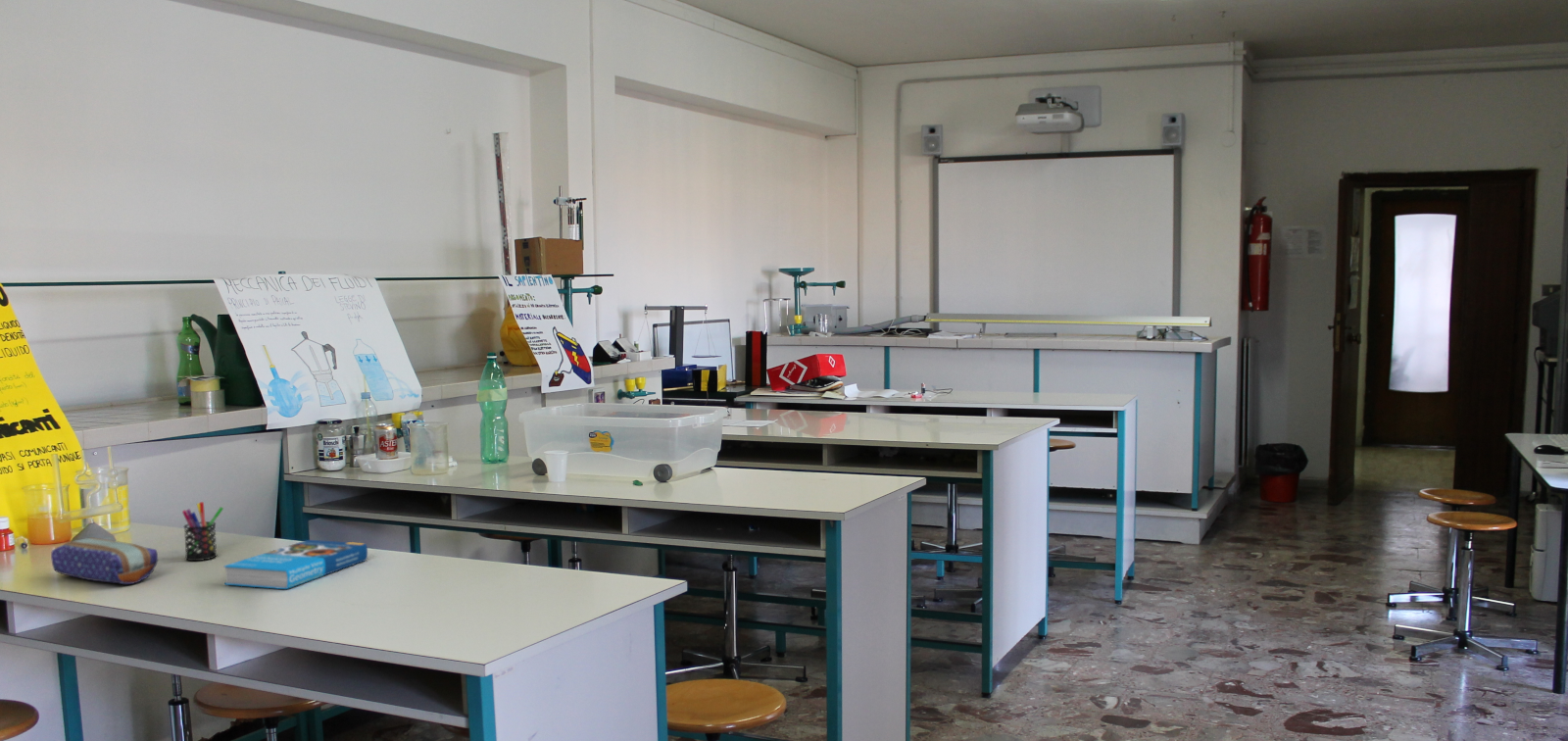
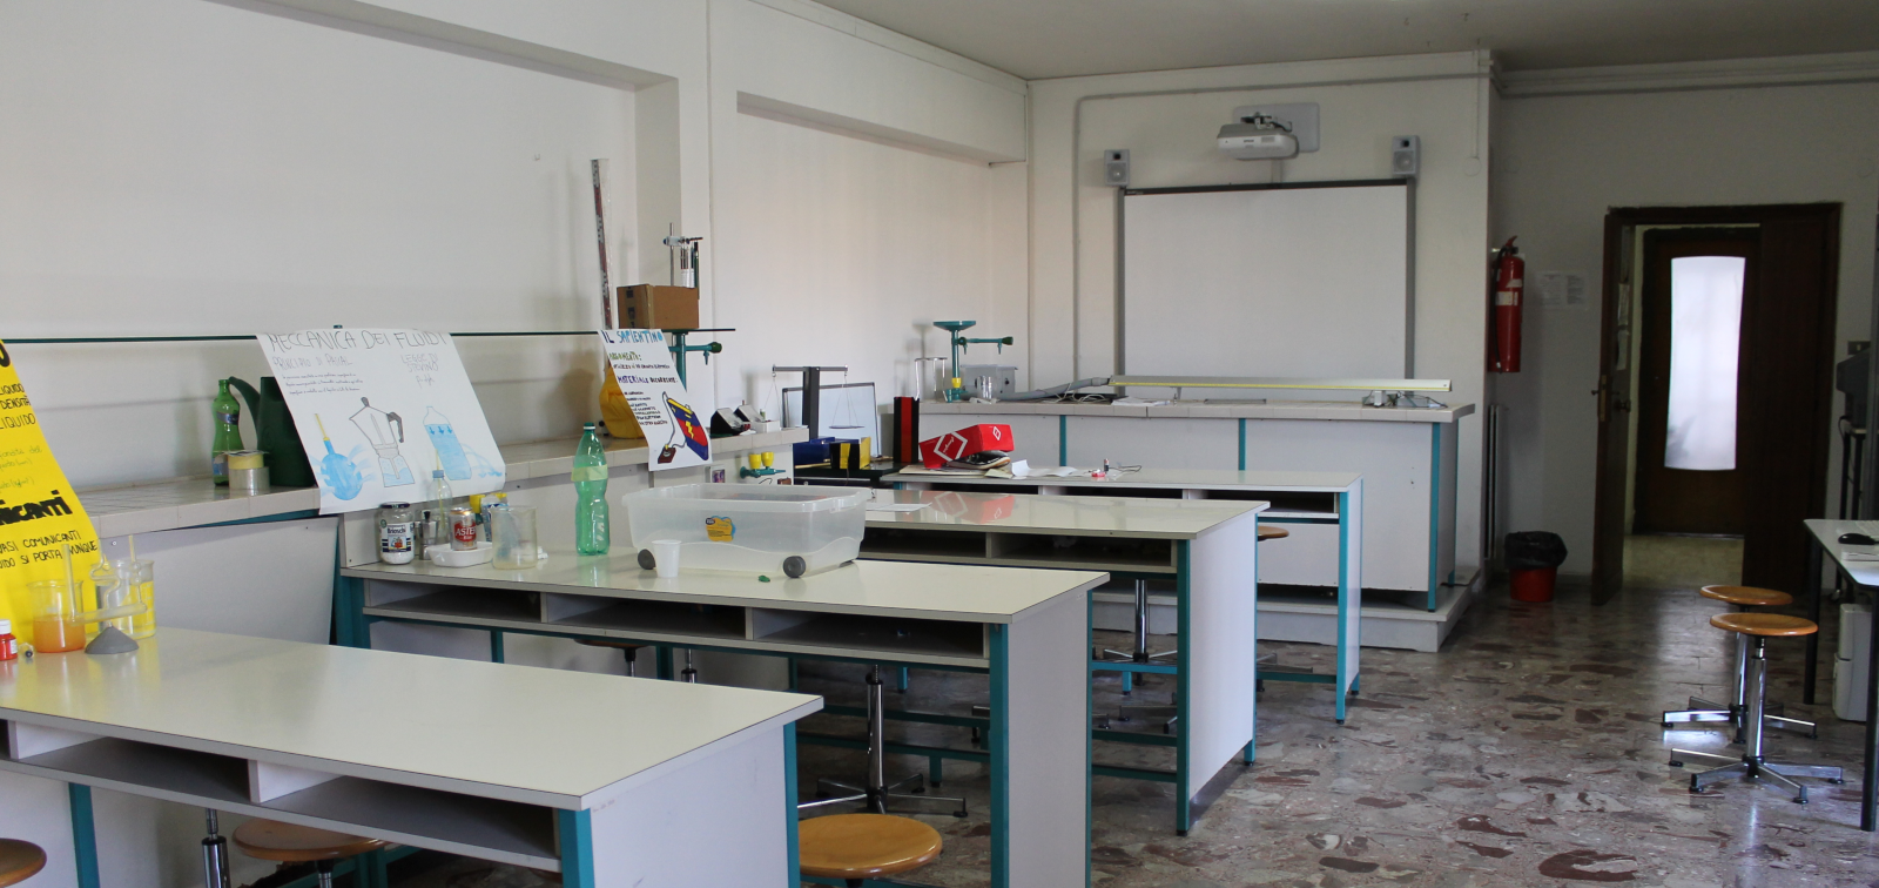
- pen holder [181,501,224,562]
- pencil case [50,537,159,585]
- book [223,539,368,590]
